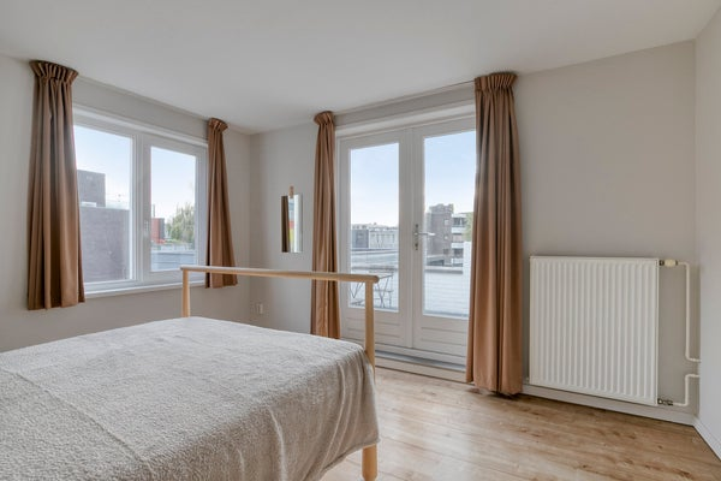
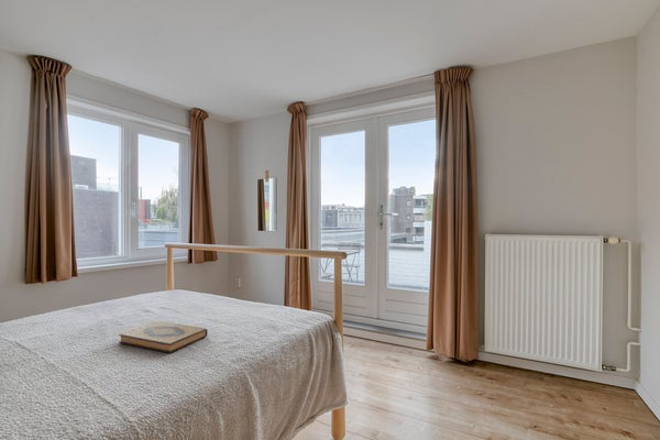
+ hardback book [118,321,209,354]
